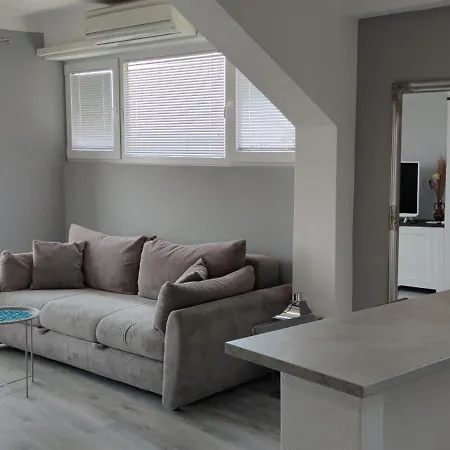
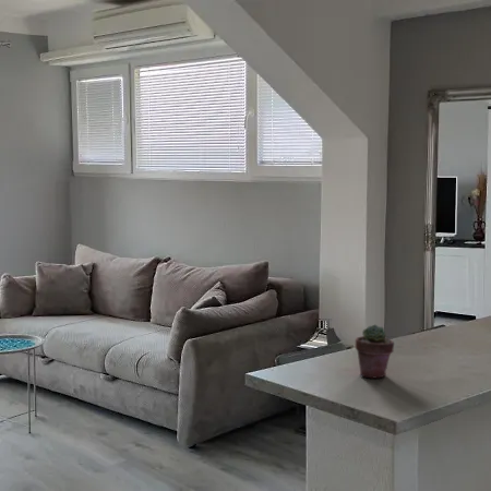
+ potted succulent [355,324,395,380]
